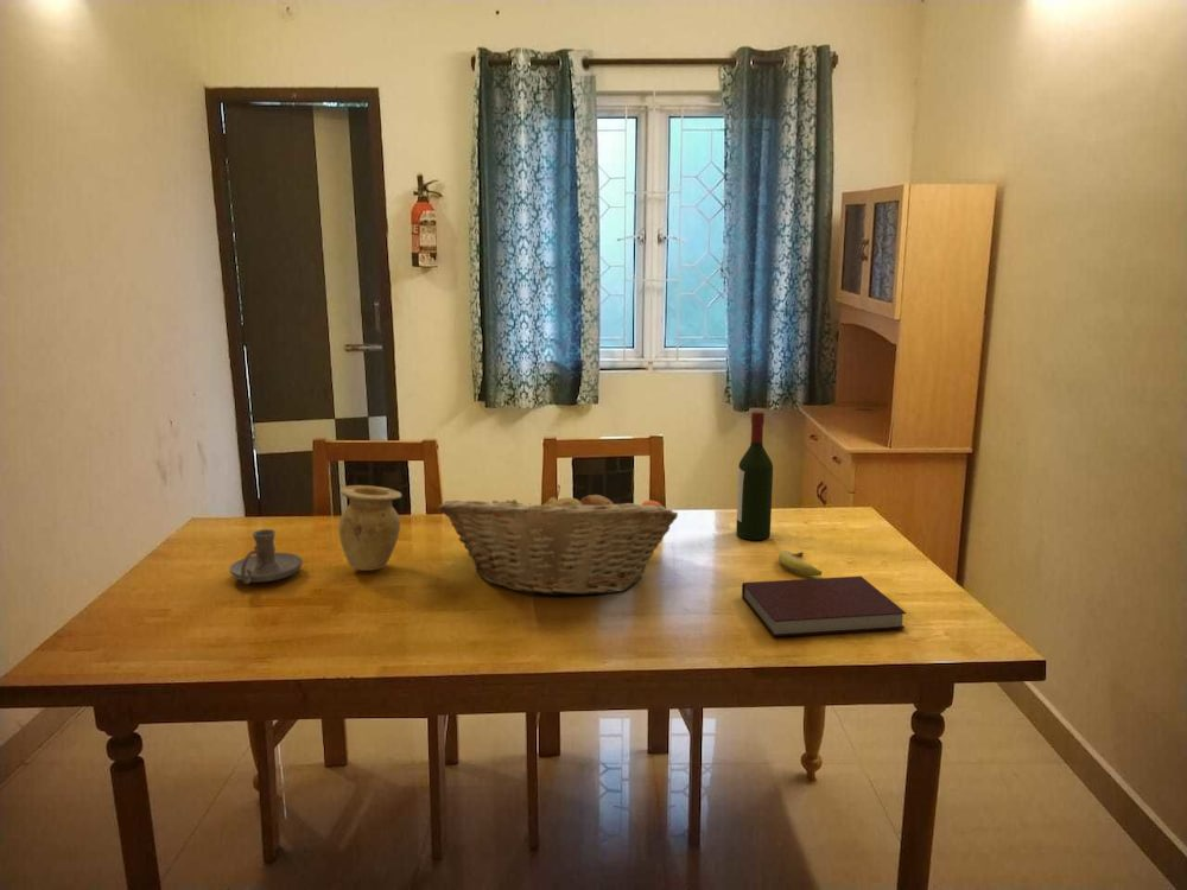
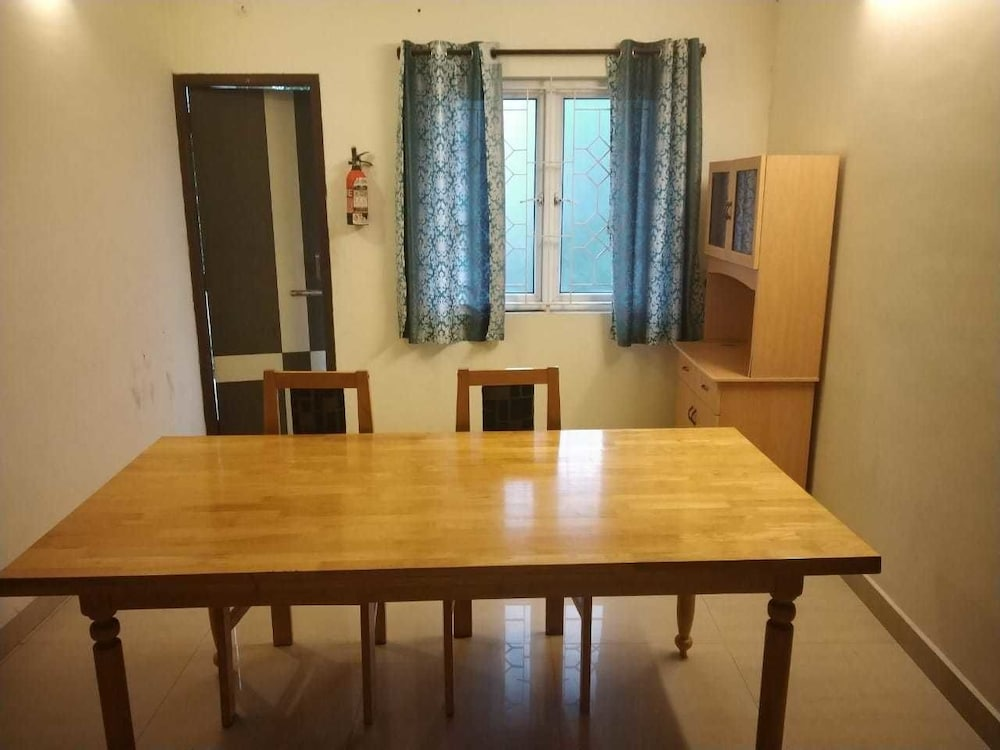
- vase [338,484,404,572]
- wine bottle [735,411,774,541]
- candle holder [229,528,304,585]
- fruit basket [437,484,679,597]
- fruit [777,549,823,577]
- notebook [741,576,907,637]
